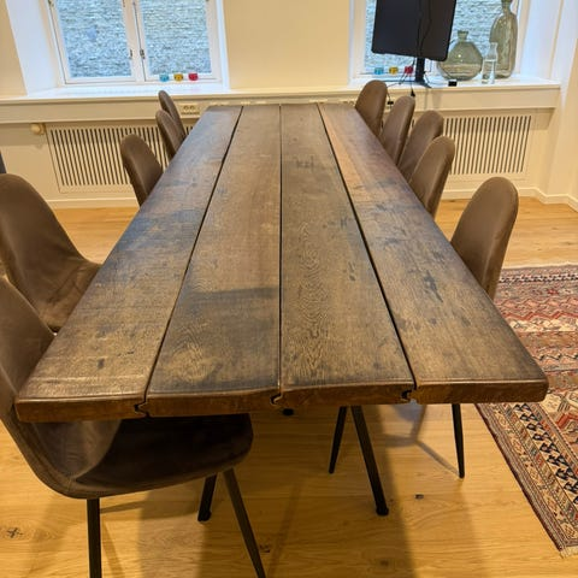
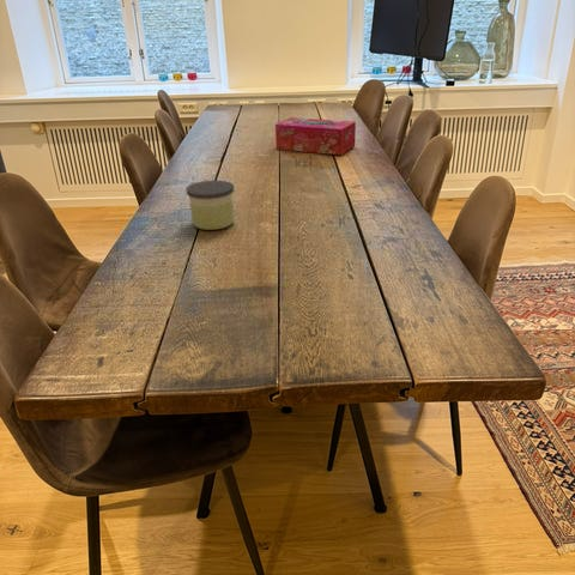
+ tissue box [274,116,357,156]
+ candle [186,180,236,231]
